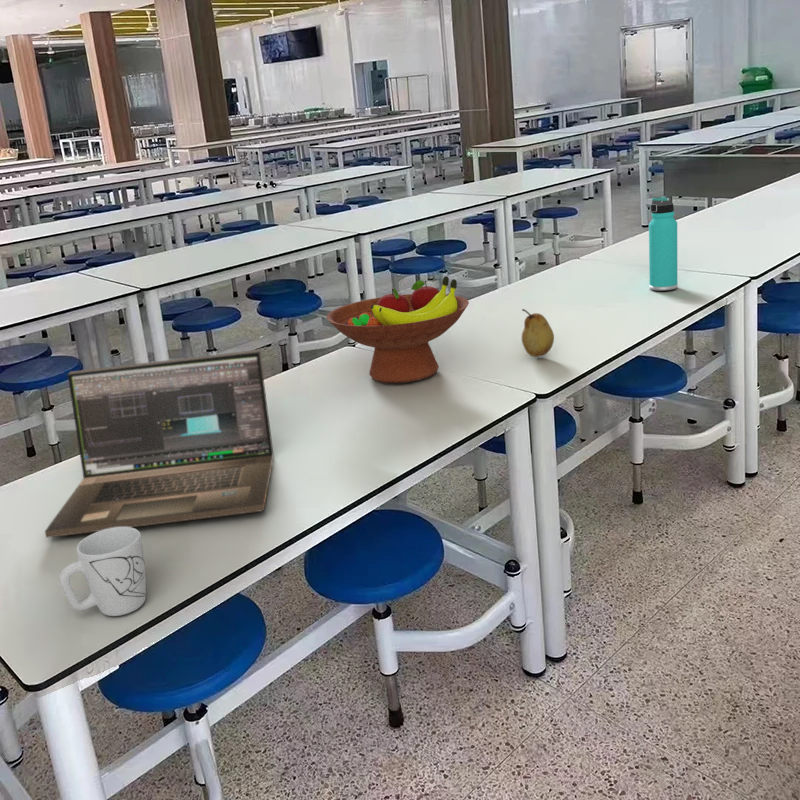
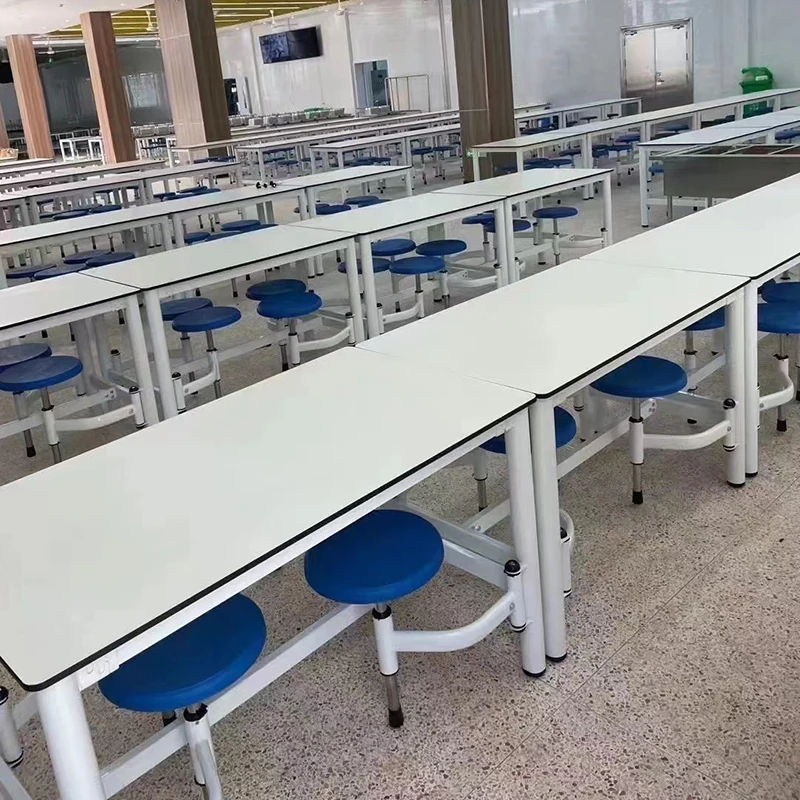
- mug [58,527,147,617]
- fruit [521,308,555,358]
- thermos bottle [648,195,678,292]
- fruit bowl [326,275,470,384]
- laptop [44,349,275,539]
